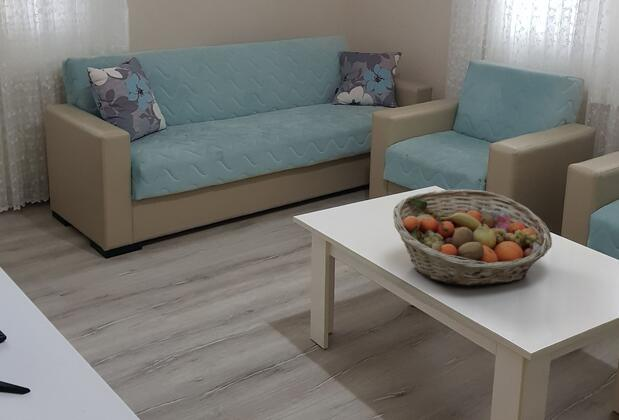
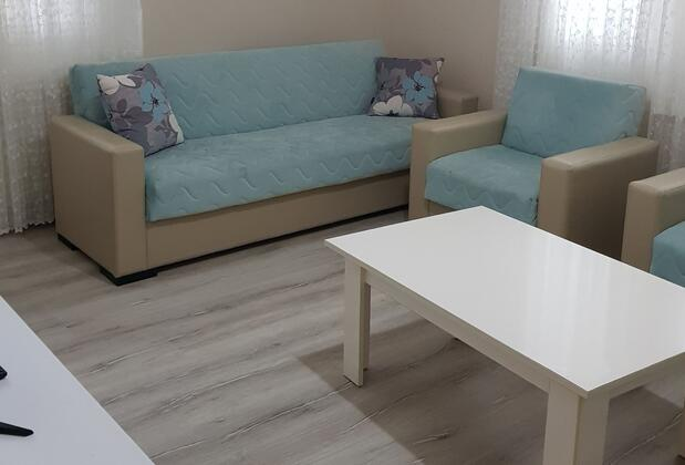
- fruit basket [392,188,553,287]
